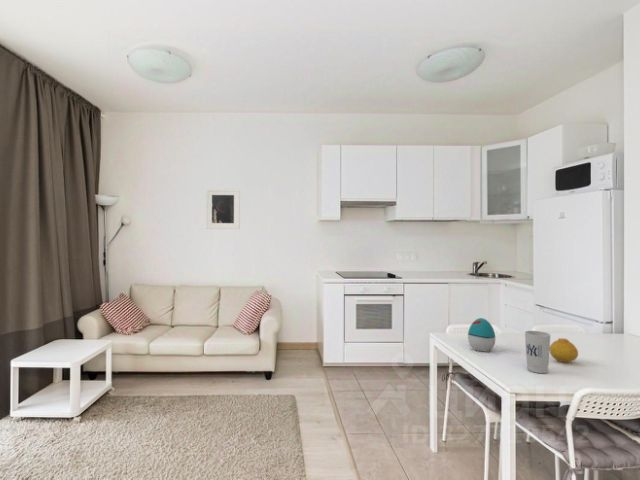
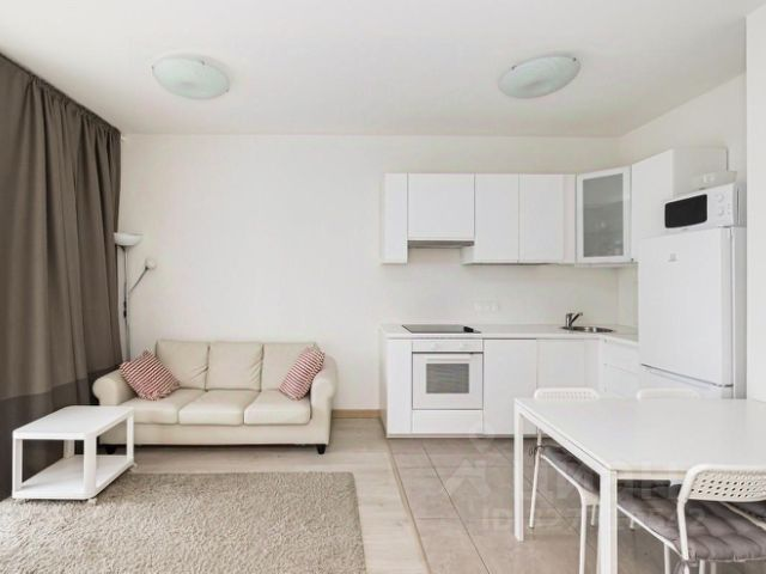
- decorative egg [467,317,496,352]
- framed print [205,188,241,230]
- cup [524,330,551,374]
- fruit [549,337,579,364]
